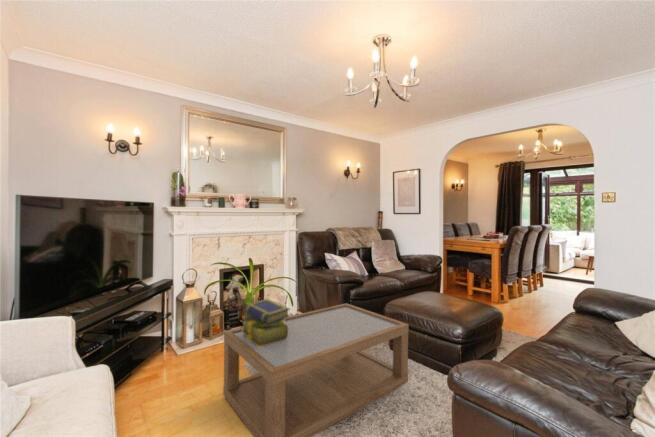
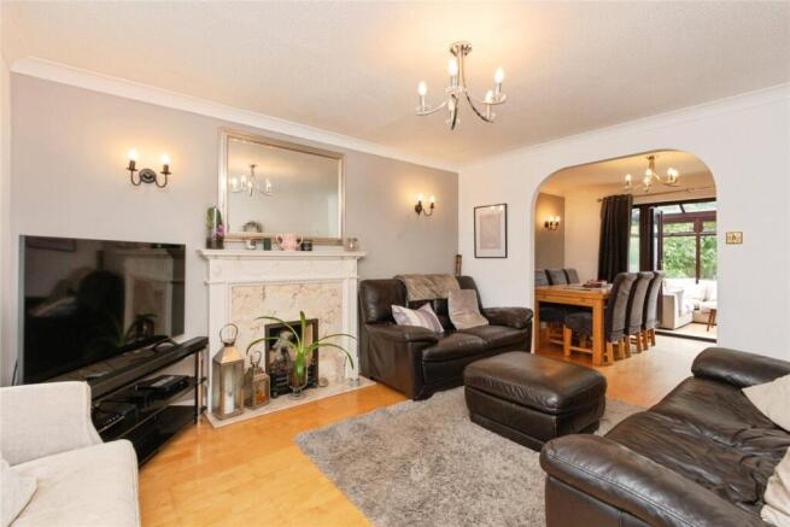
- coffee table [222,302,410,437]
- stack of books [241,298,291,347]
